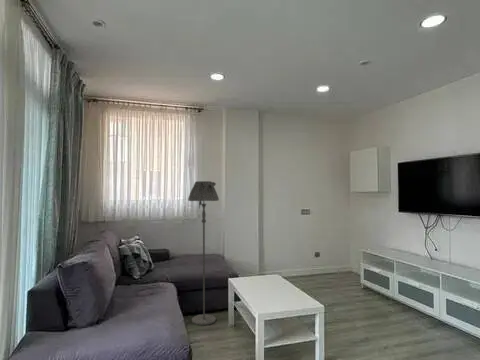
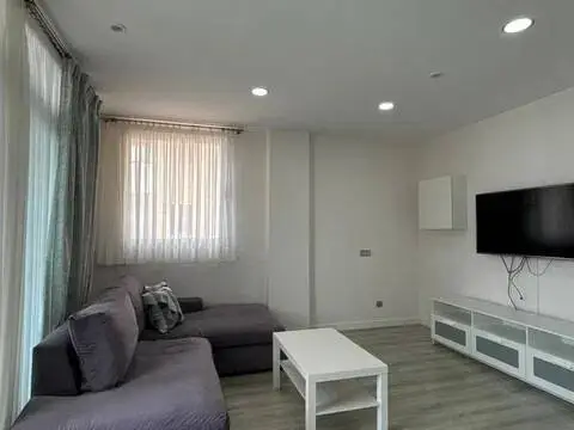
- floor lamp [187,180,220,326]
